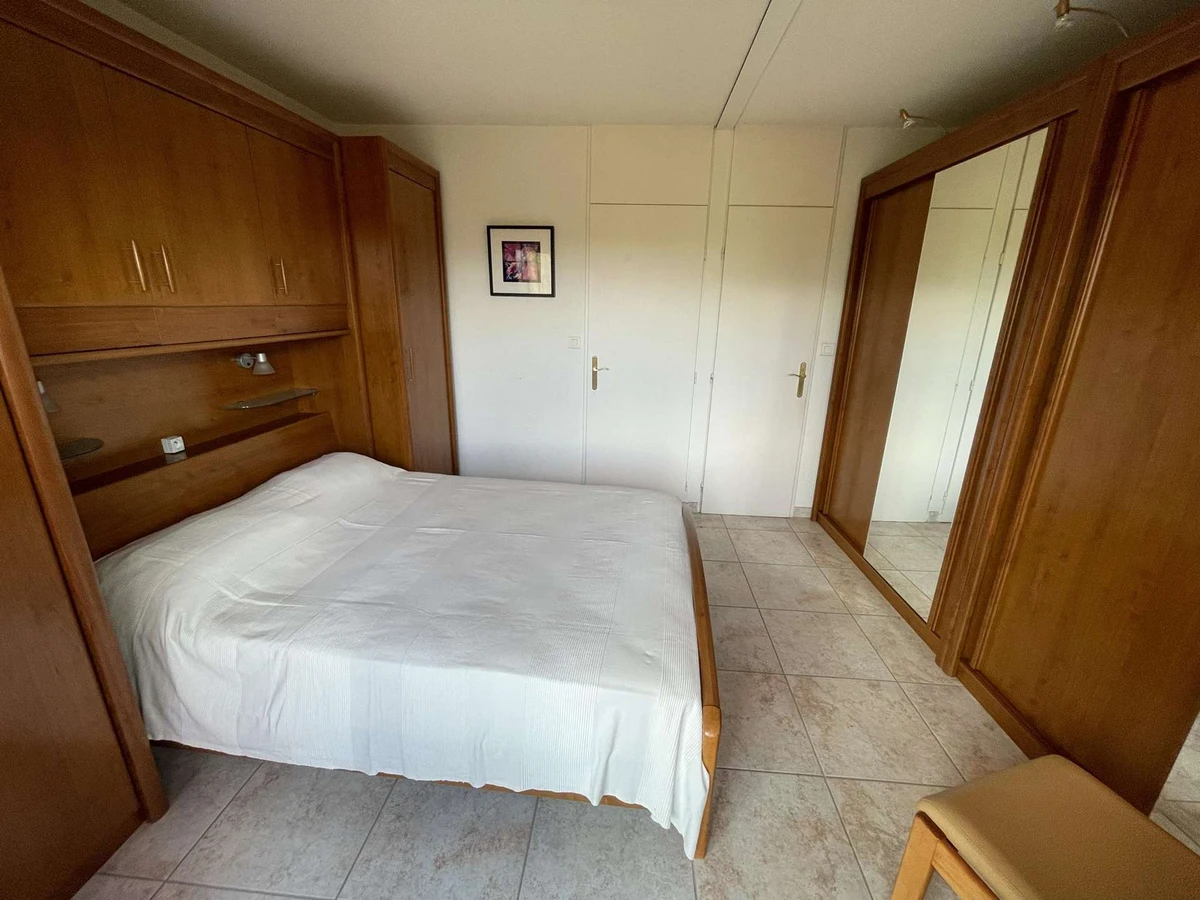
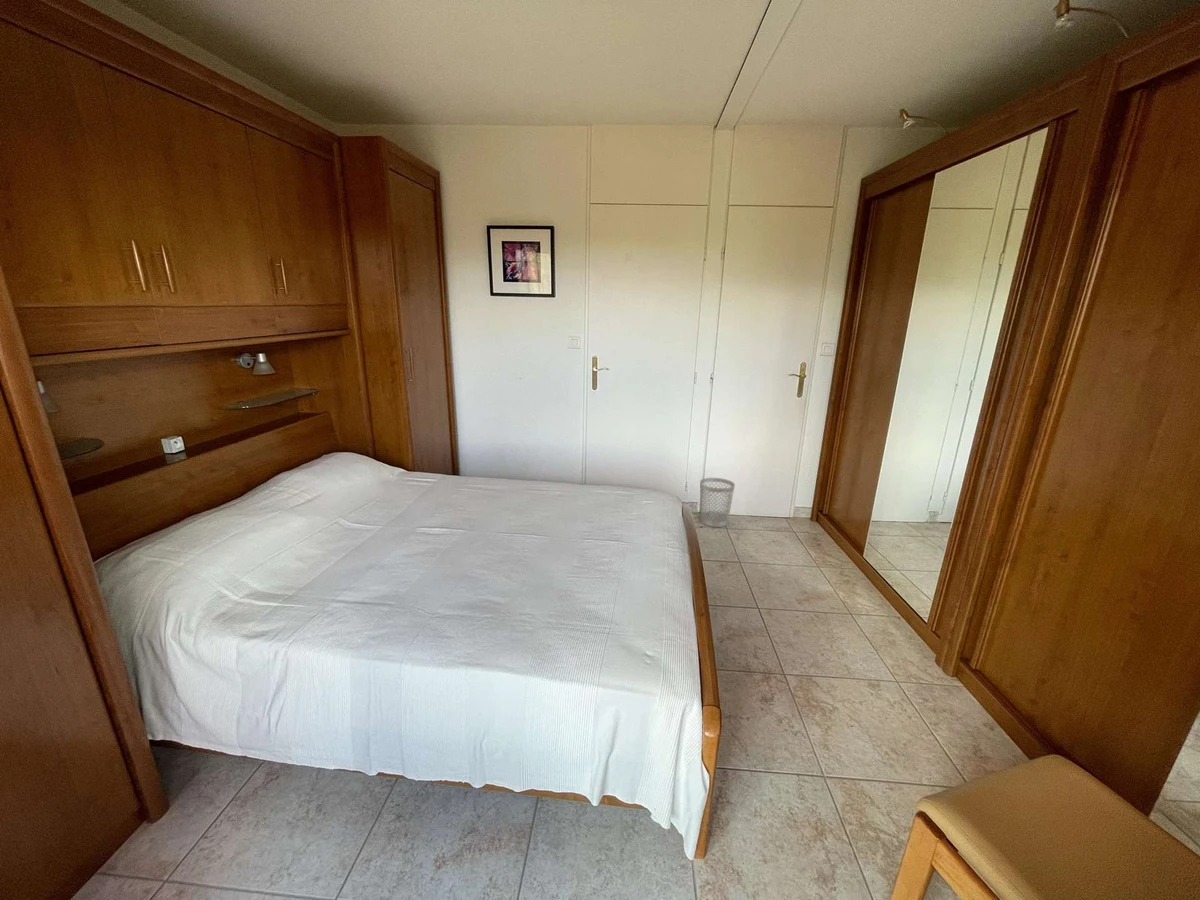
+ wastebasket [699,477,736,528]
